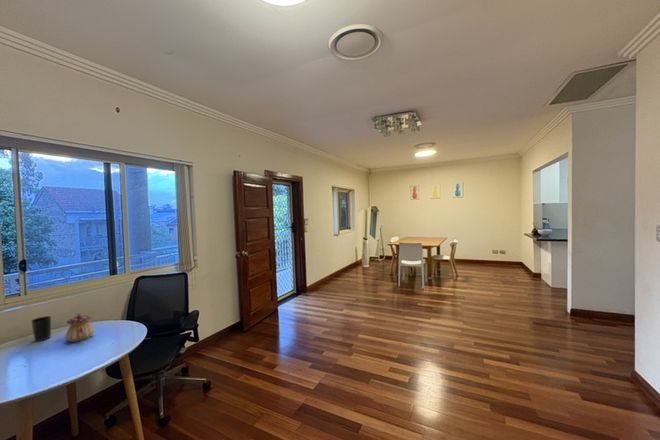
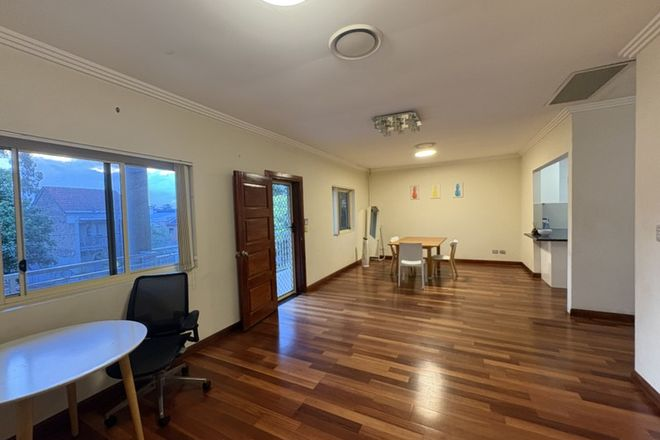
- teapot [64,312,95,343]
- cup [30,315,52,342]
